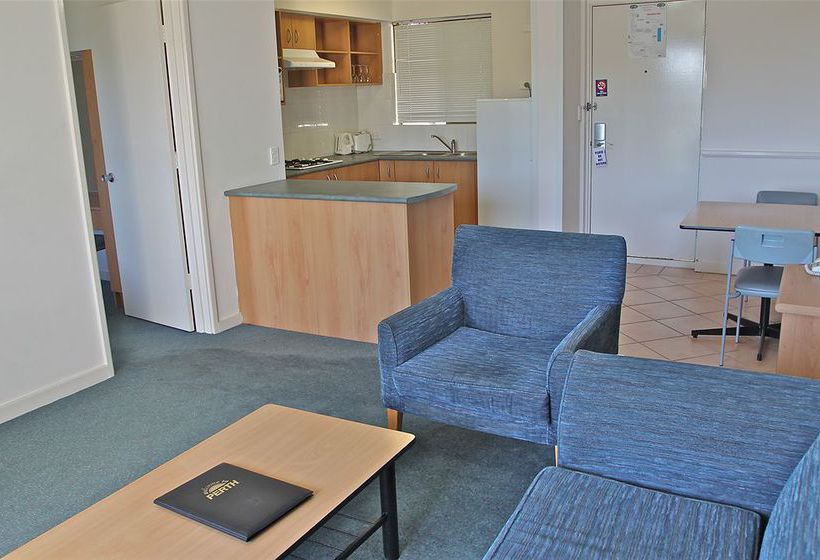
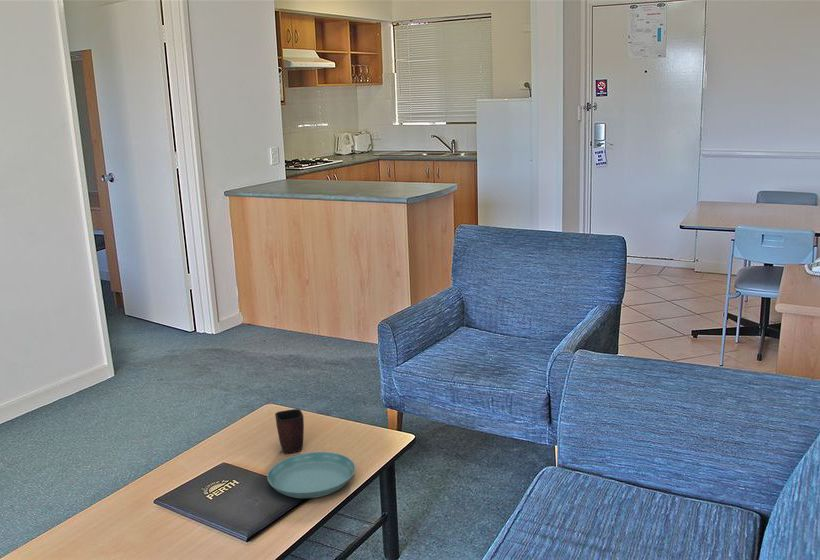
+ saucer [266,451,356,499]
+ mug [274,408,305,455]
